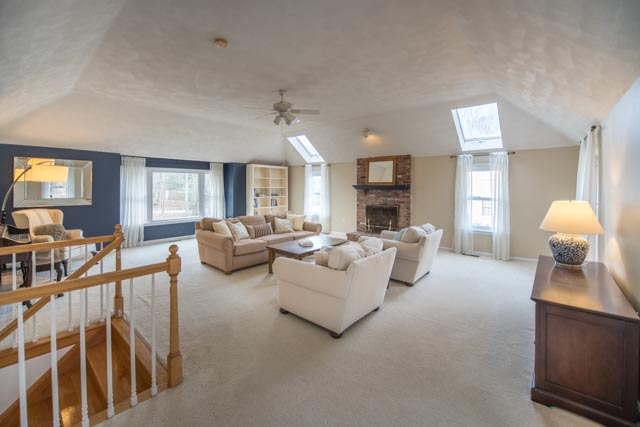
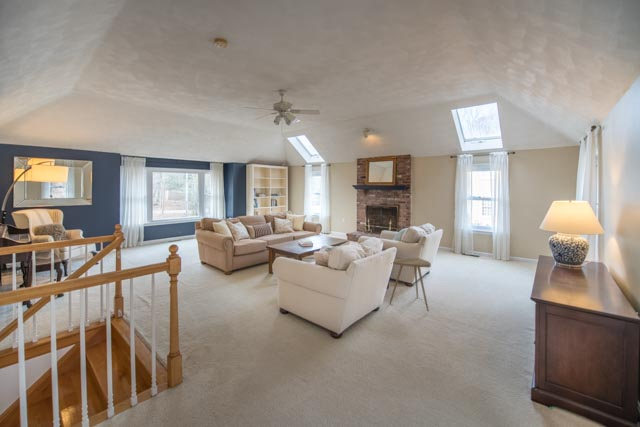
+ side table [388,257,432,312]
